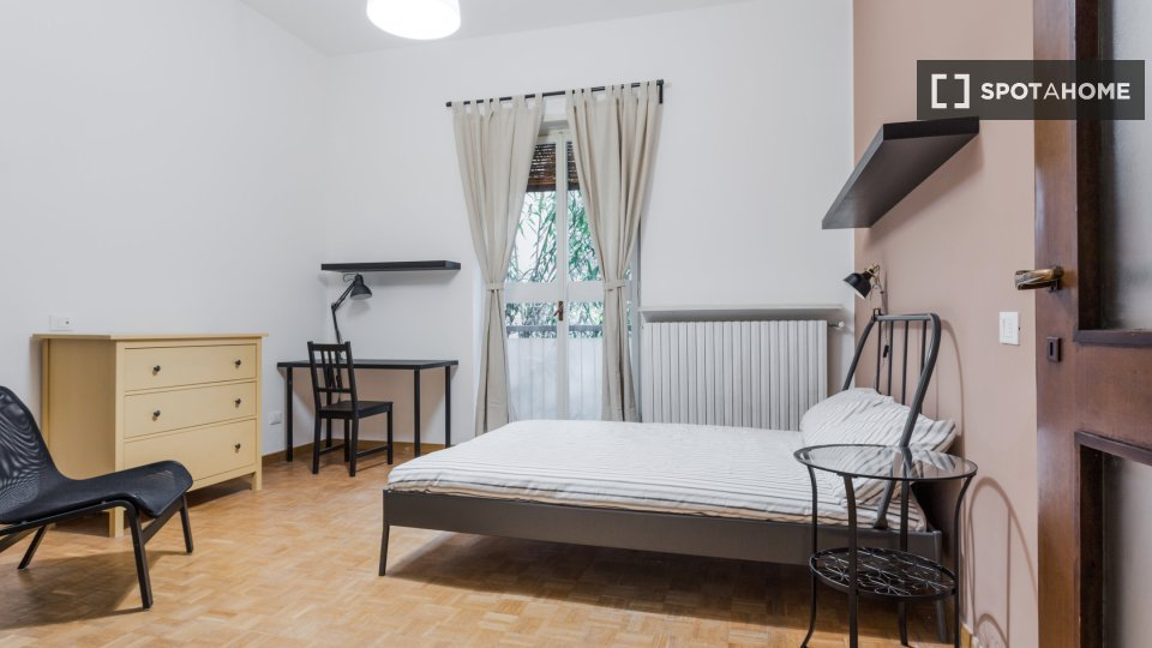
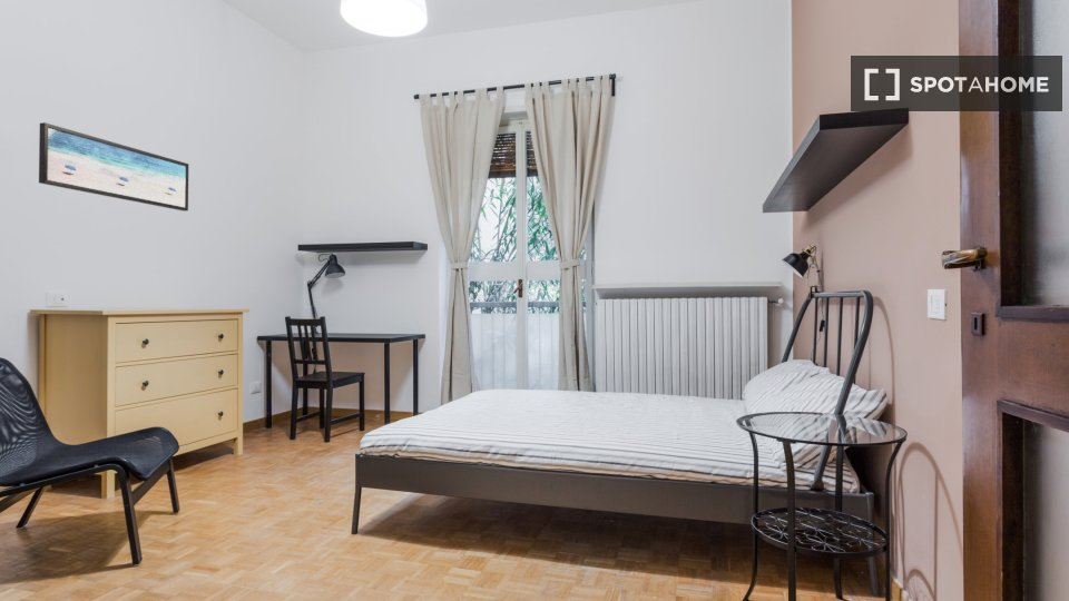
+ wall art [38,121,189,213]
